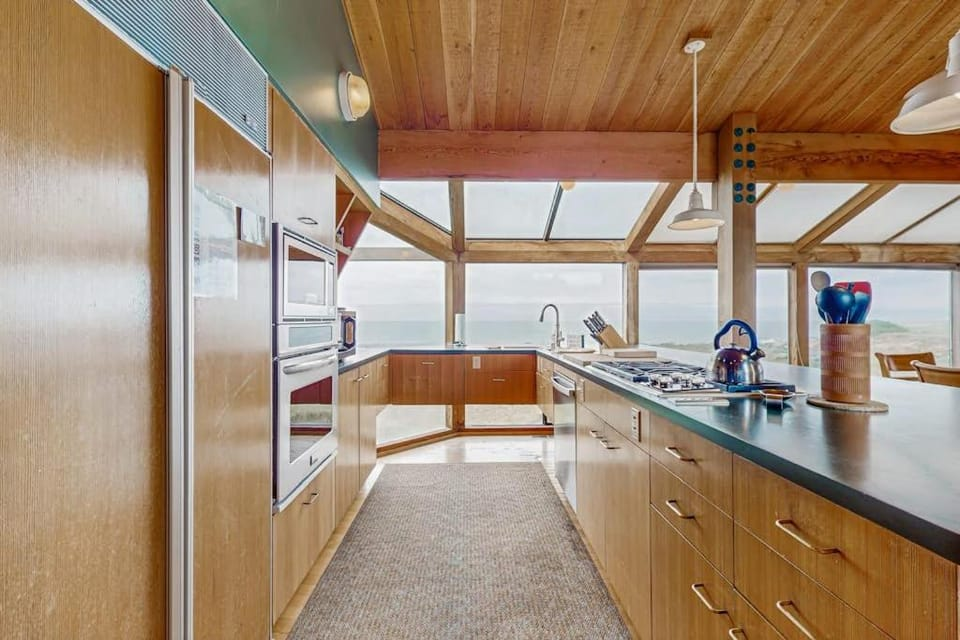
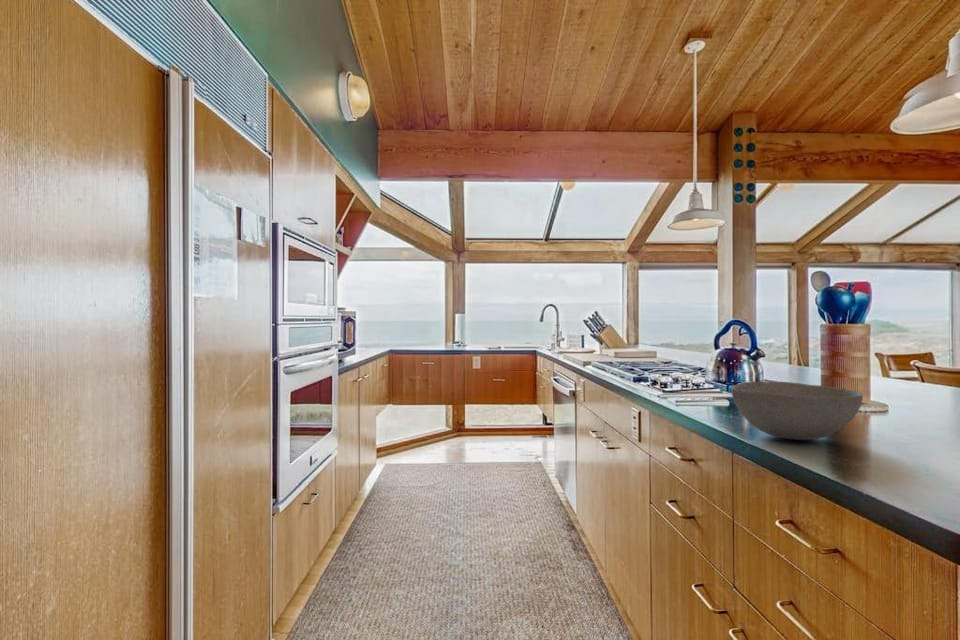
+ bowl [730,380,864,441]
